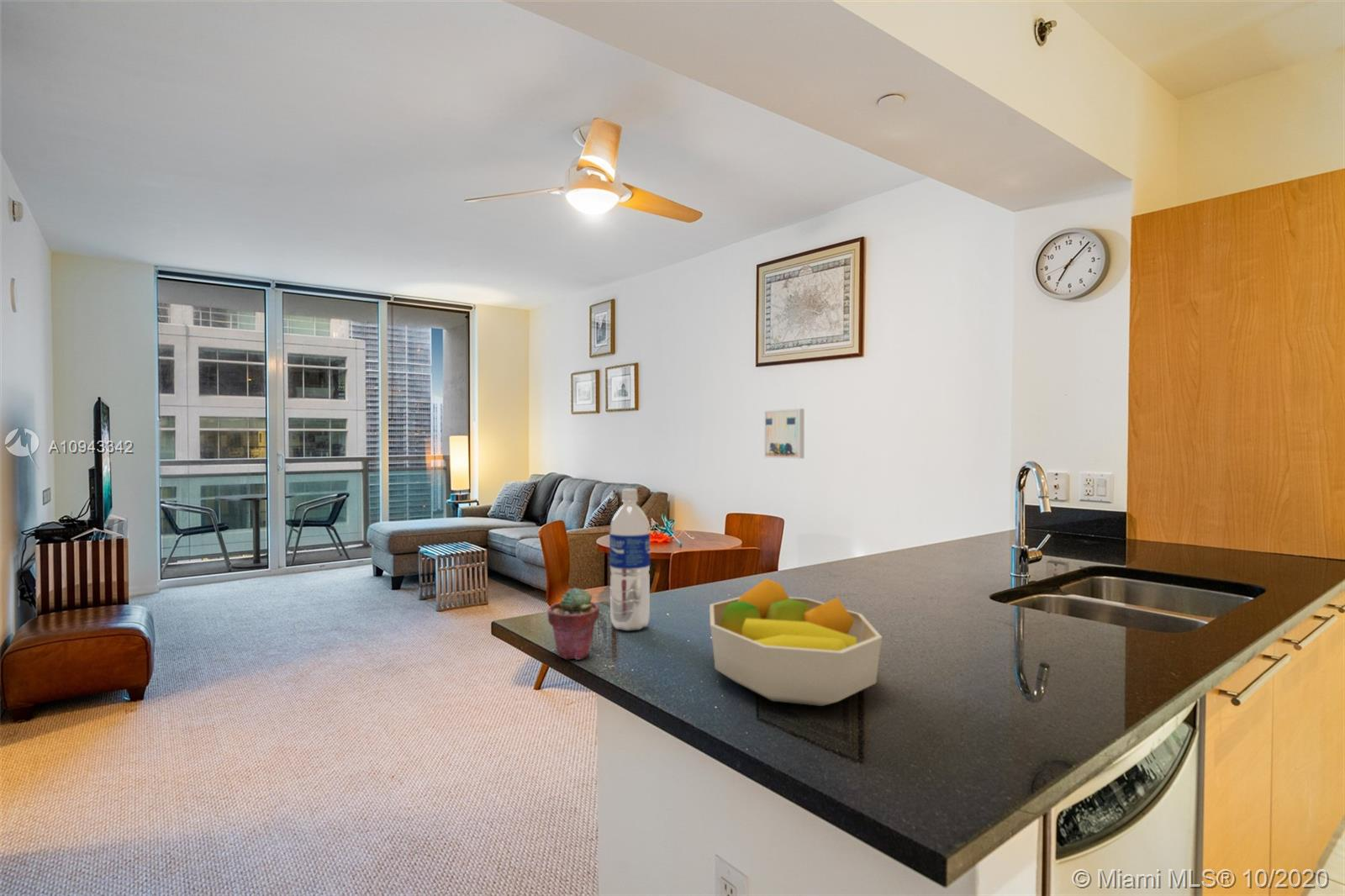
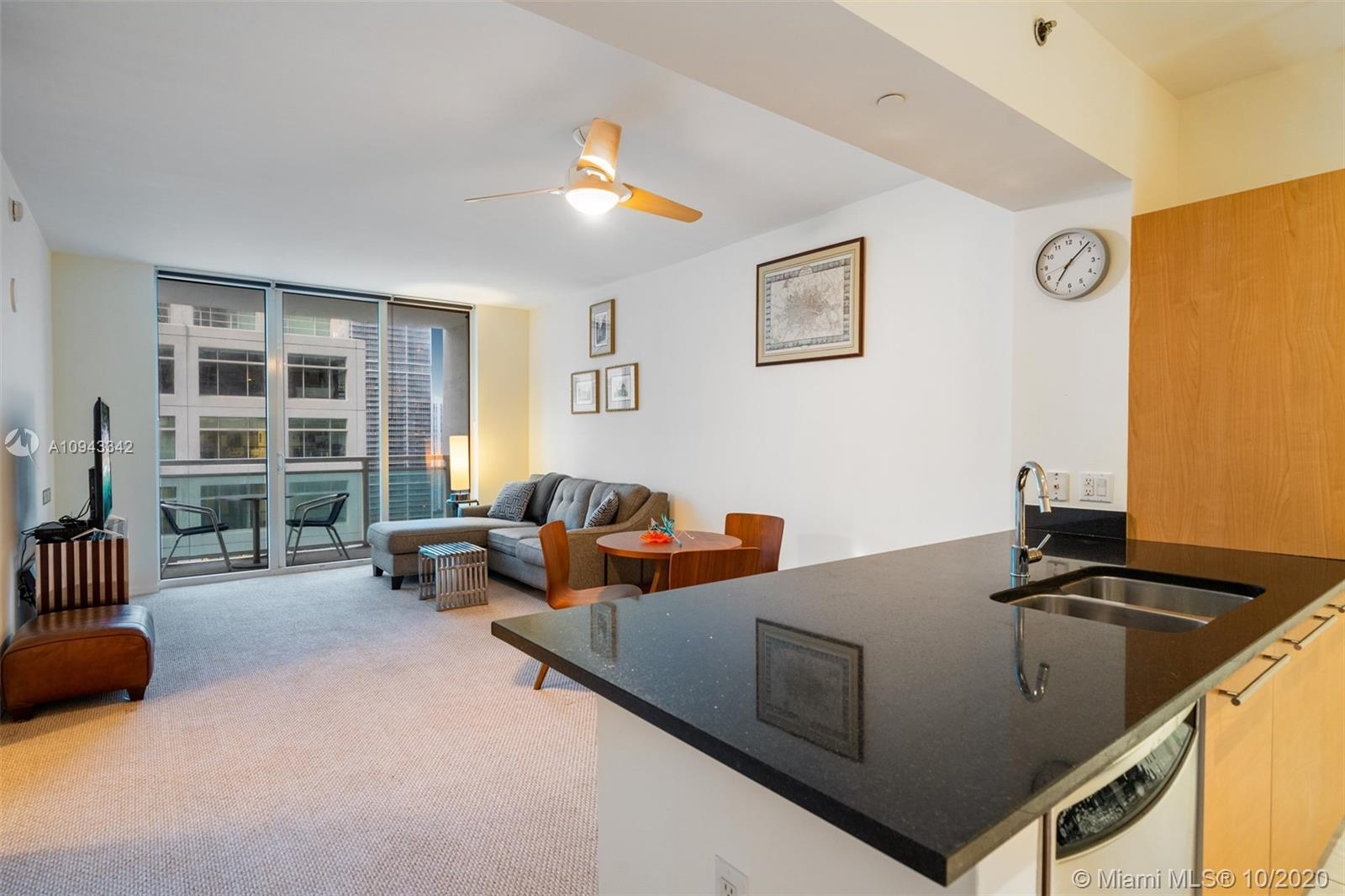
- wall art [763,408,805,460]
- fruit bowl [709,577,883,707]
- potted succulent [547,587,600,661]
- water bottle [609,488,651,631]
